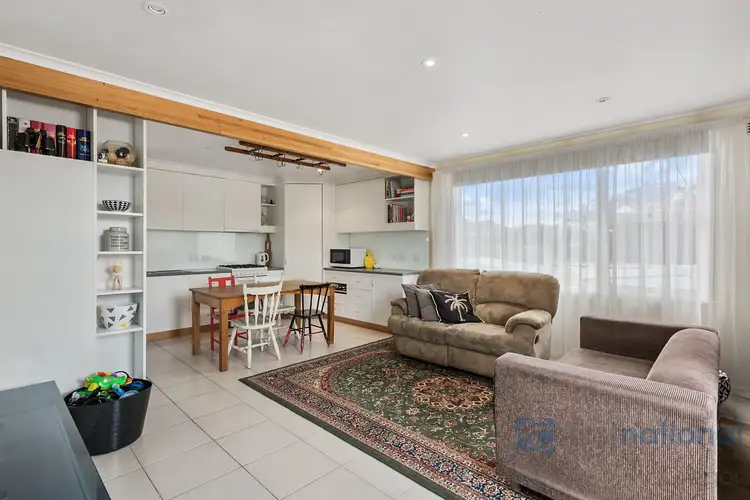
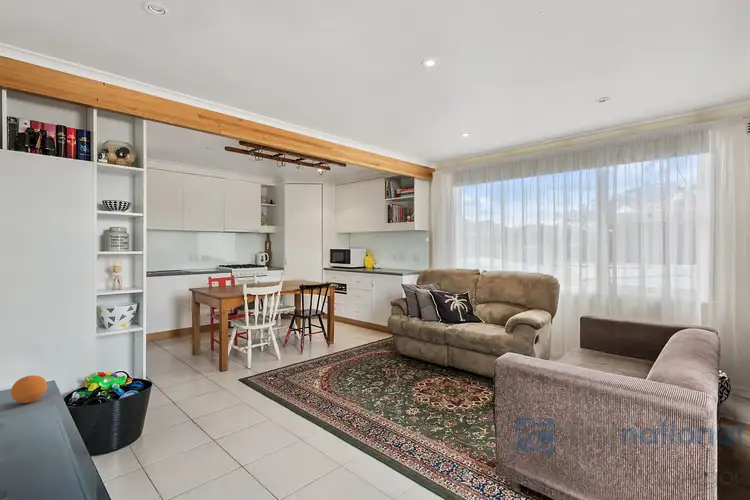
+ fruit [10,374,48,404]
